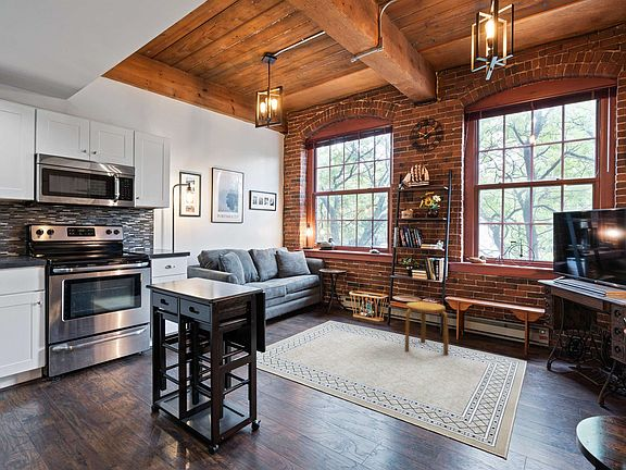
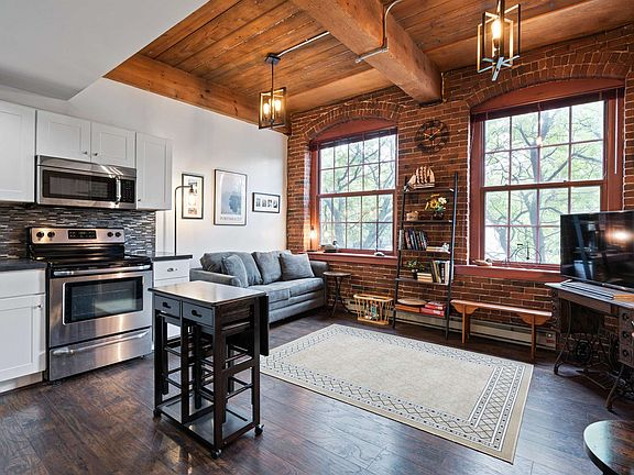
- stool [404,301,449,356]
